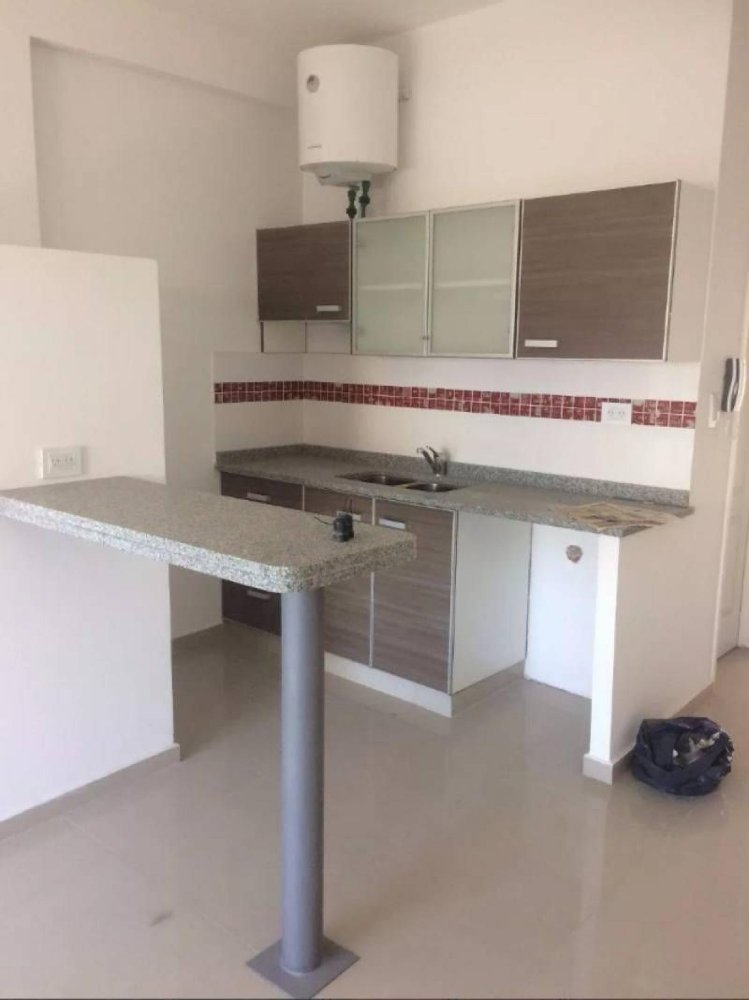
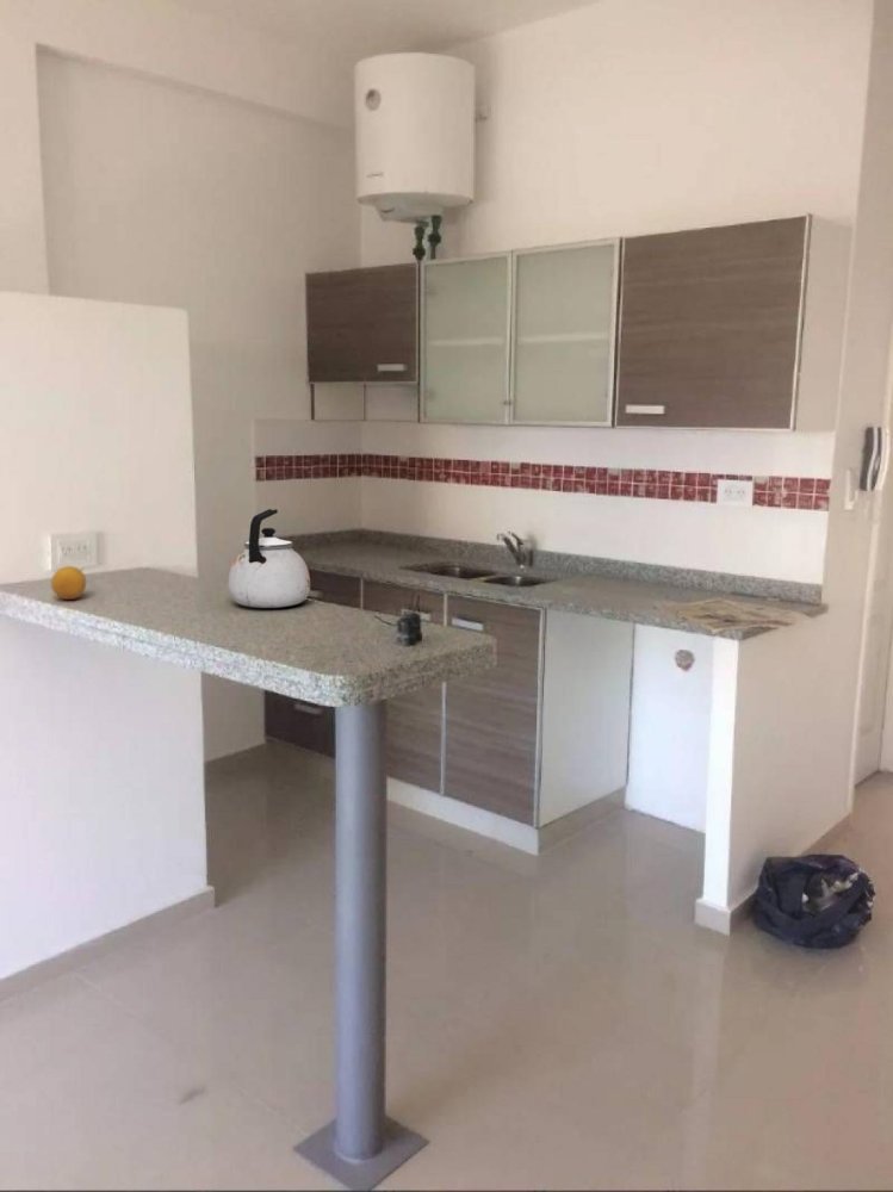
+ kettle [227,508,311,609]
+ fruit [50,565,87,601]
